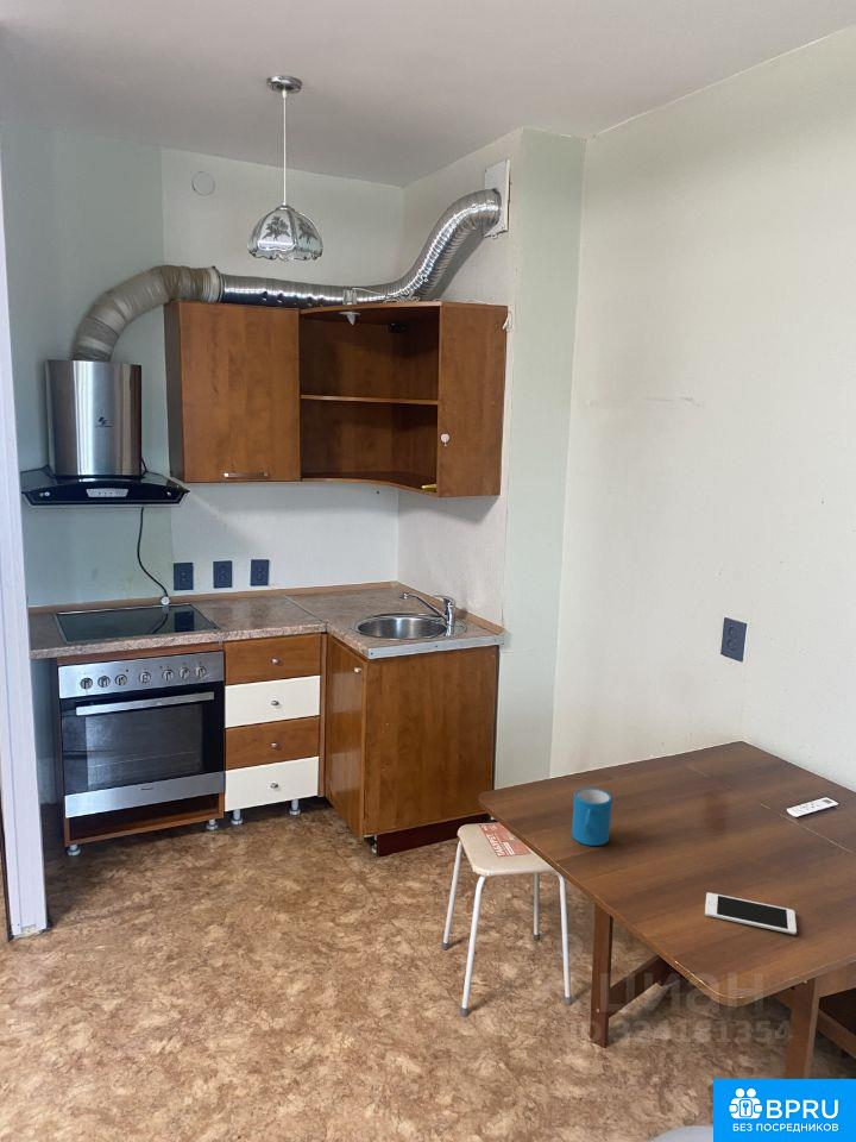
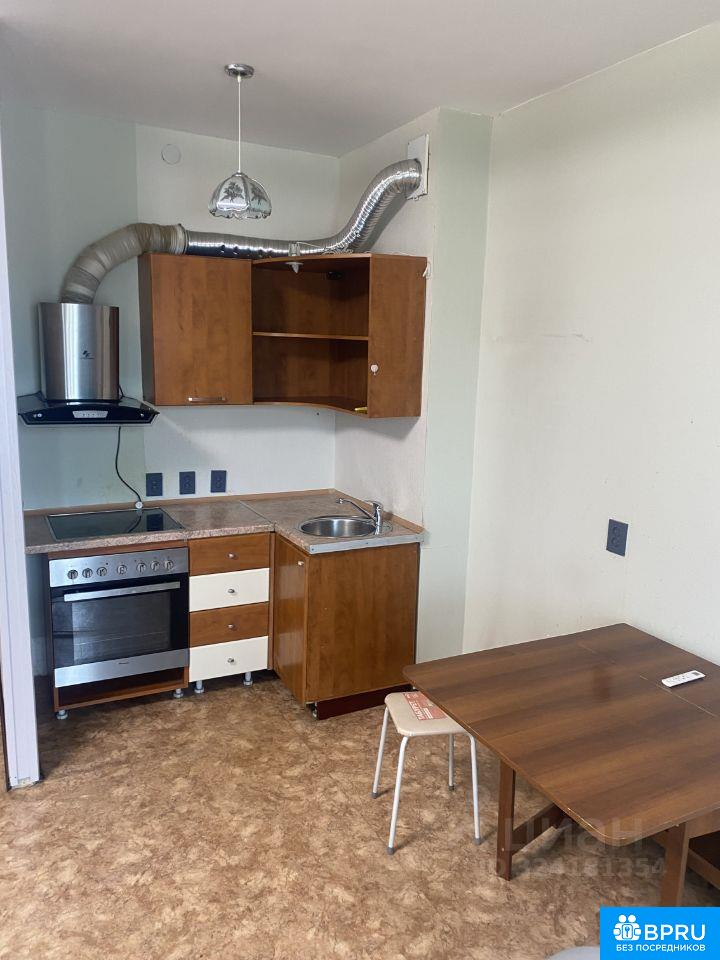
- mug [571,786,612,847]
- cell phone [704,892,798,935]
